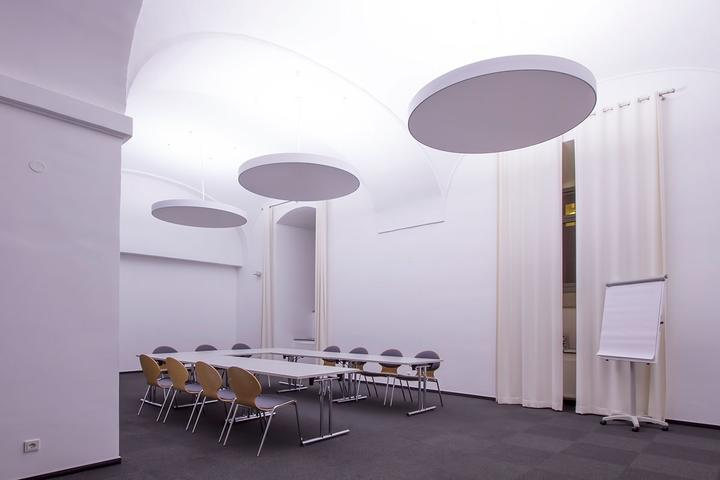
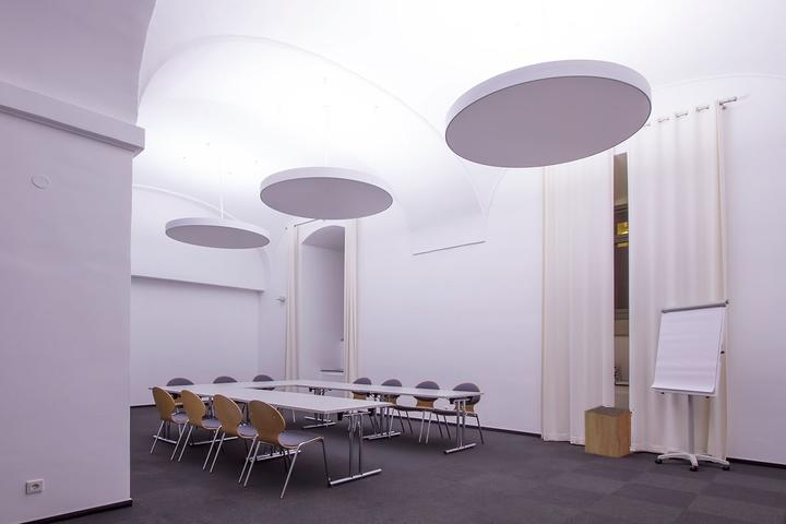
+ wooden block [583,404,636,458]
